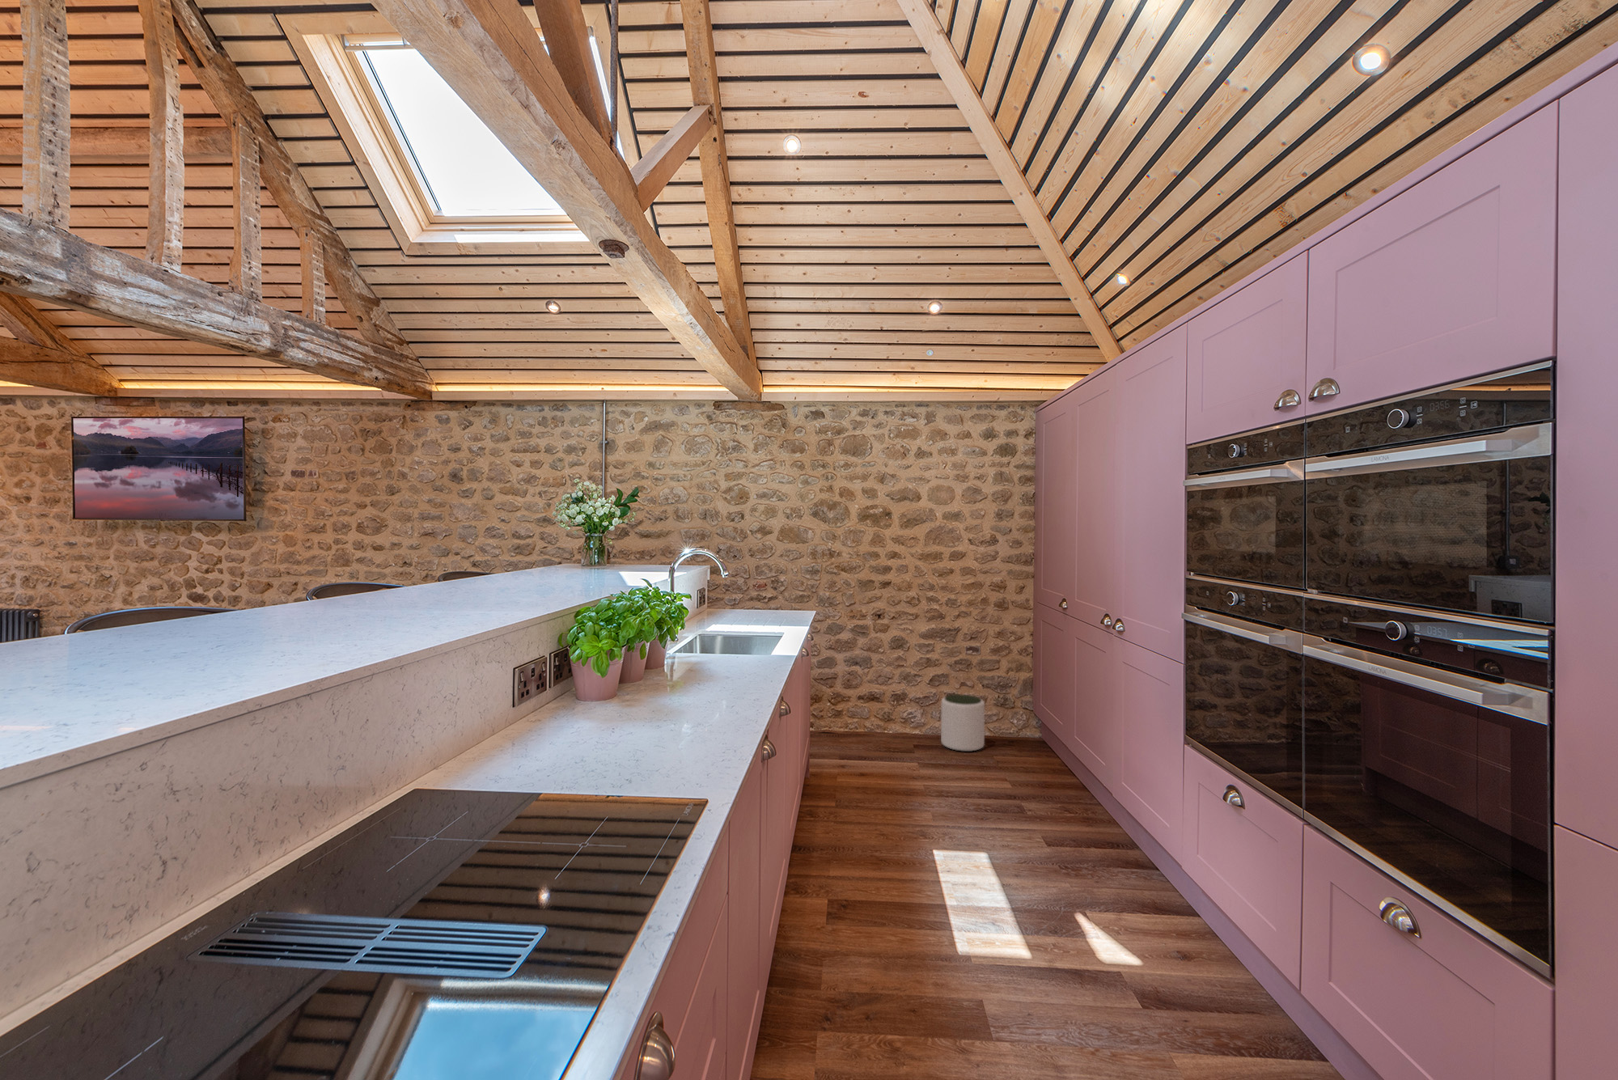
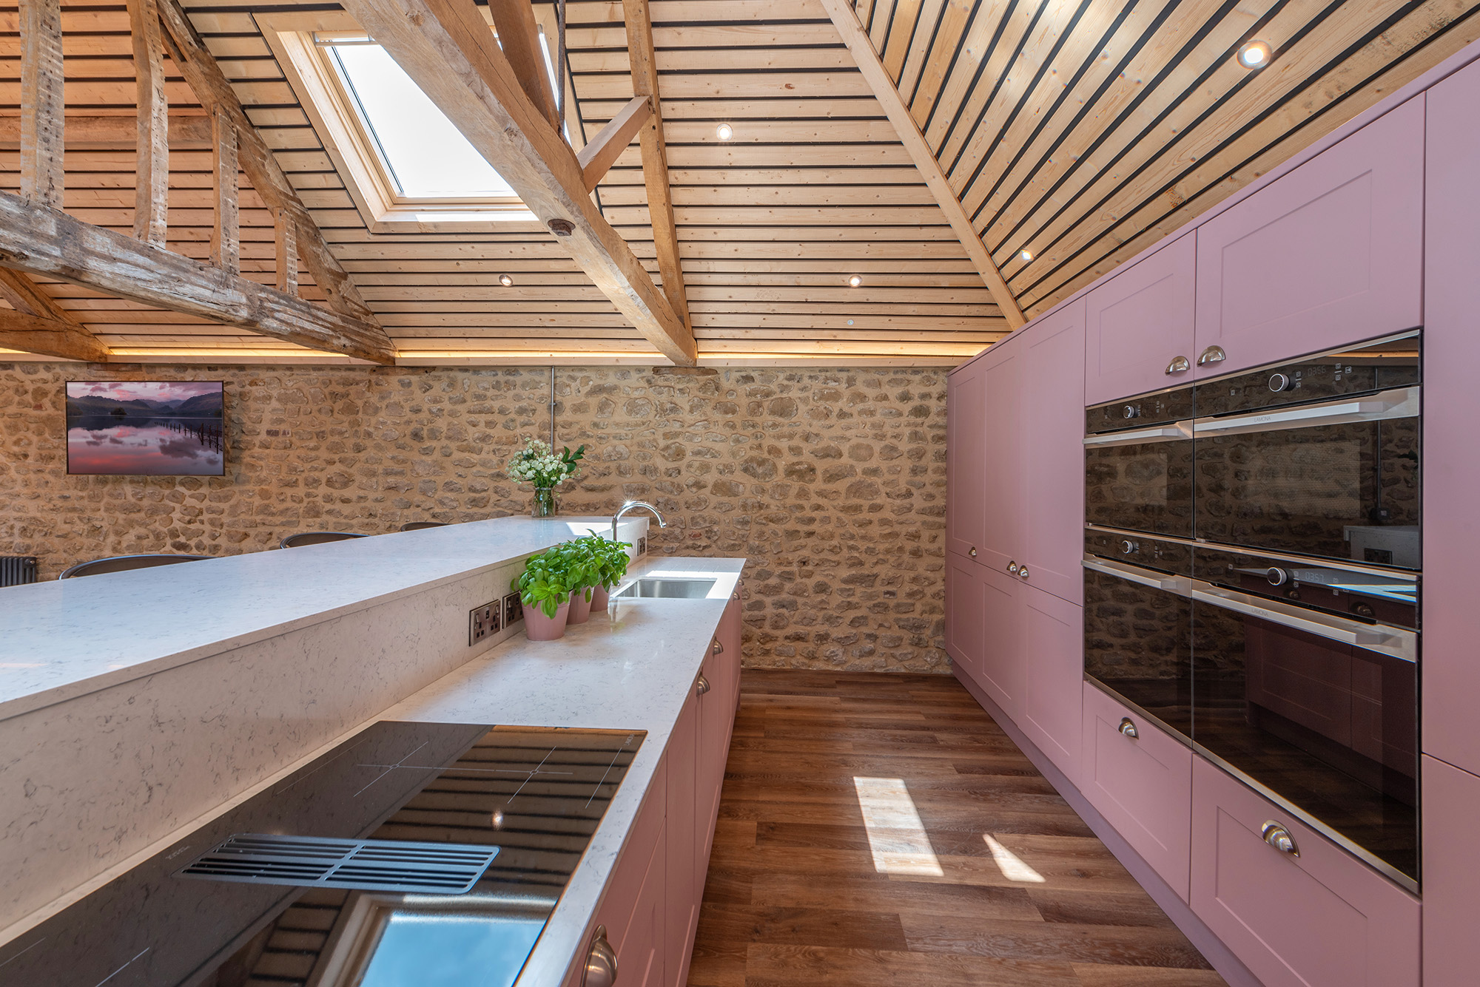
- plant pot [940,694,985,752]
